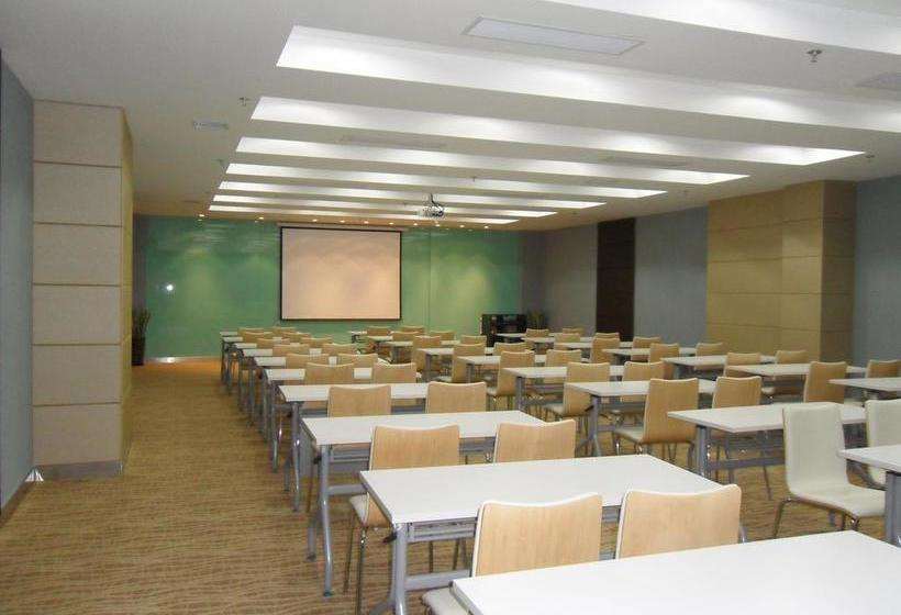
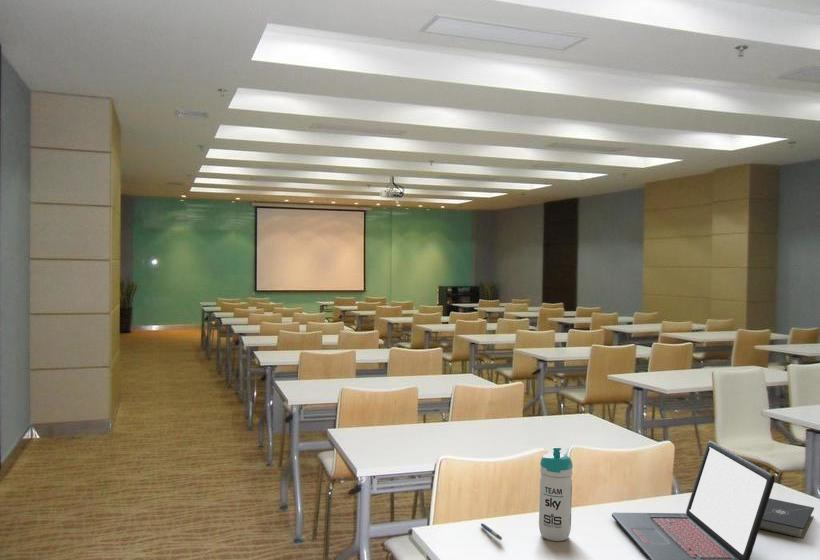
+ book [759,498,815,540]
+ pen [480,522,503,541]
+ water bottle [538,446,574,542]
+ laptop [611,440,776,560]
